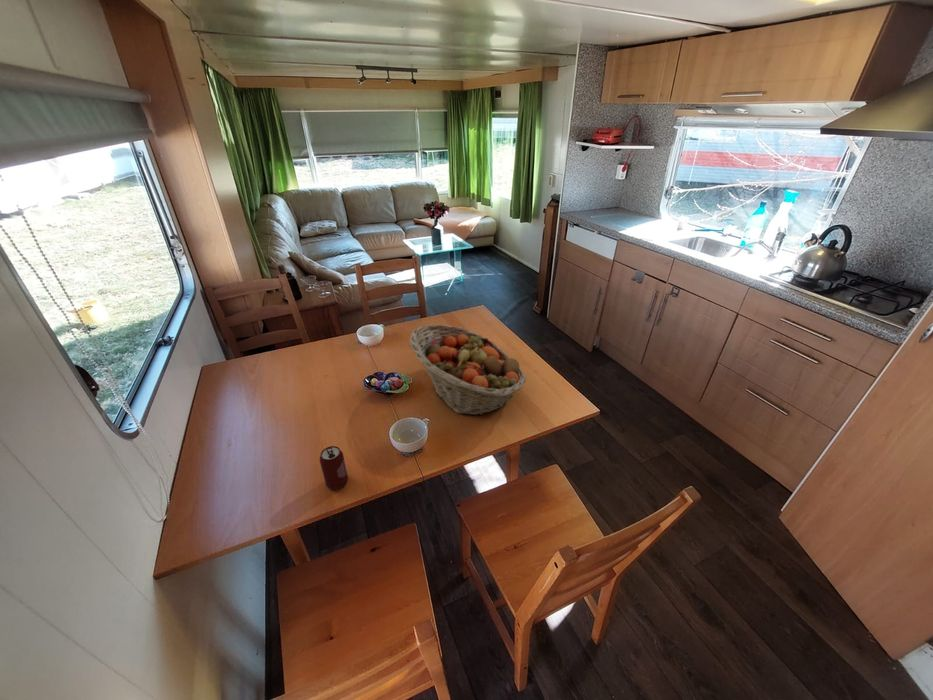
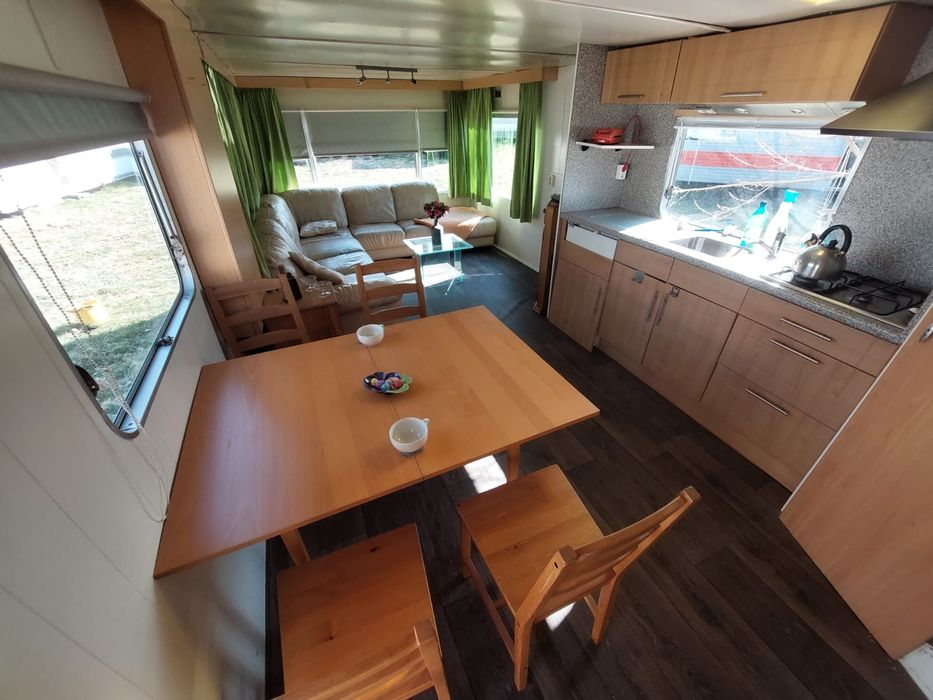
- beverage can [319,445,349,490]
- fruit basket [409,323,527,416]
